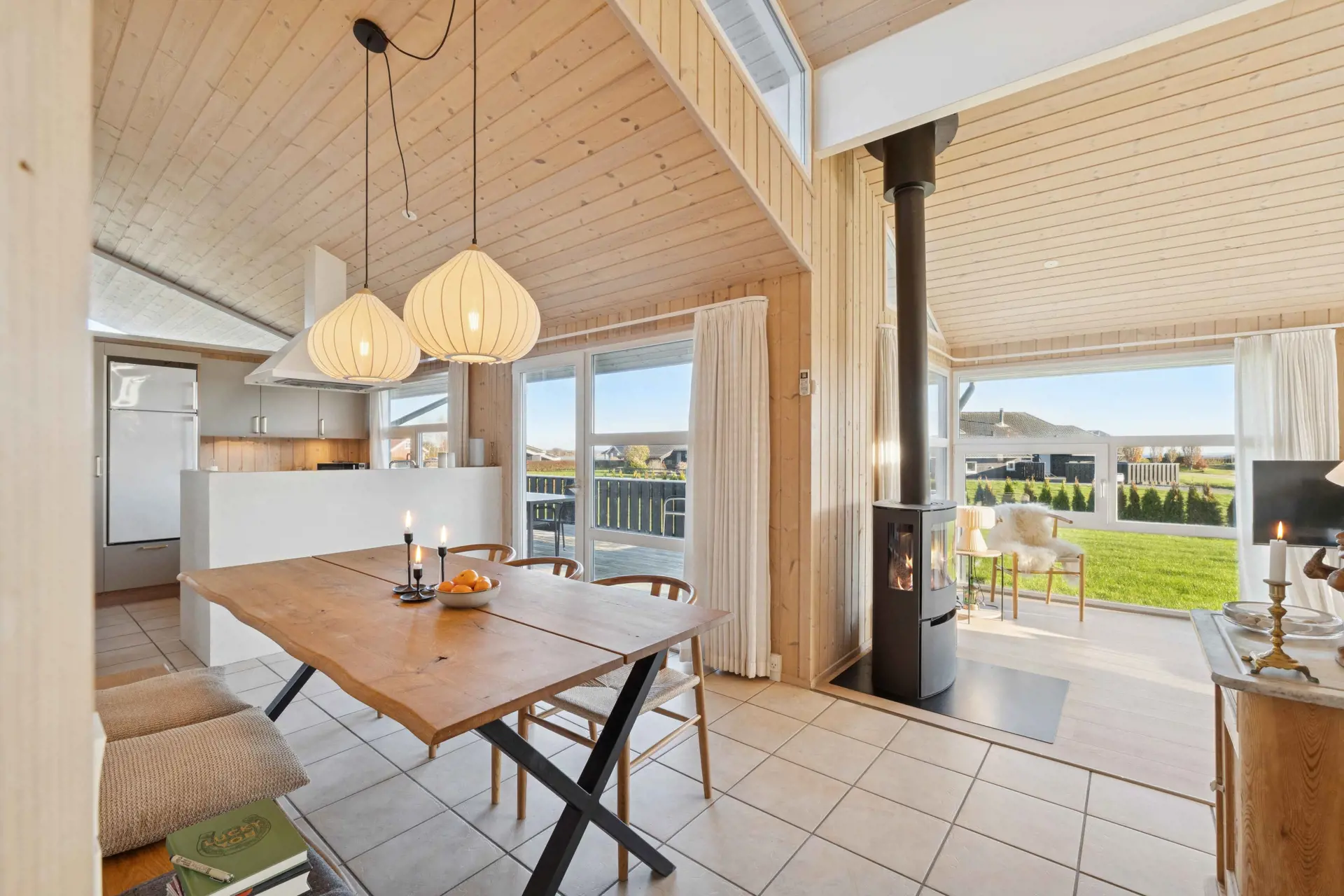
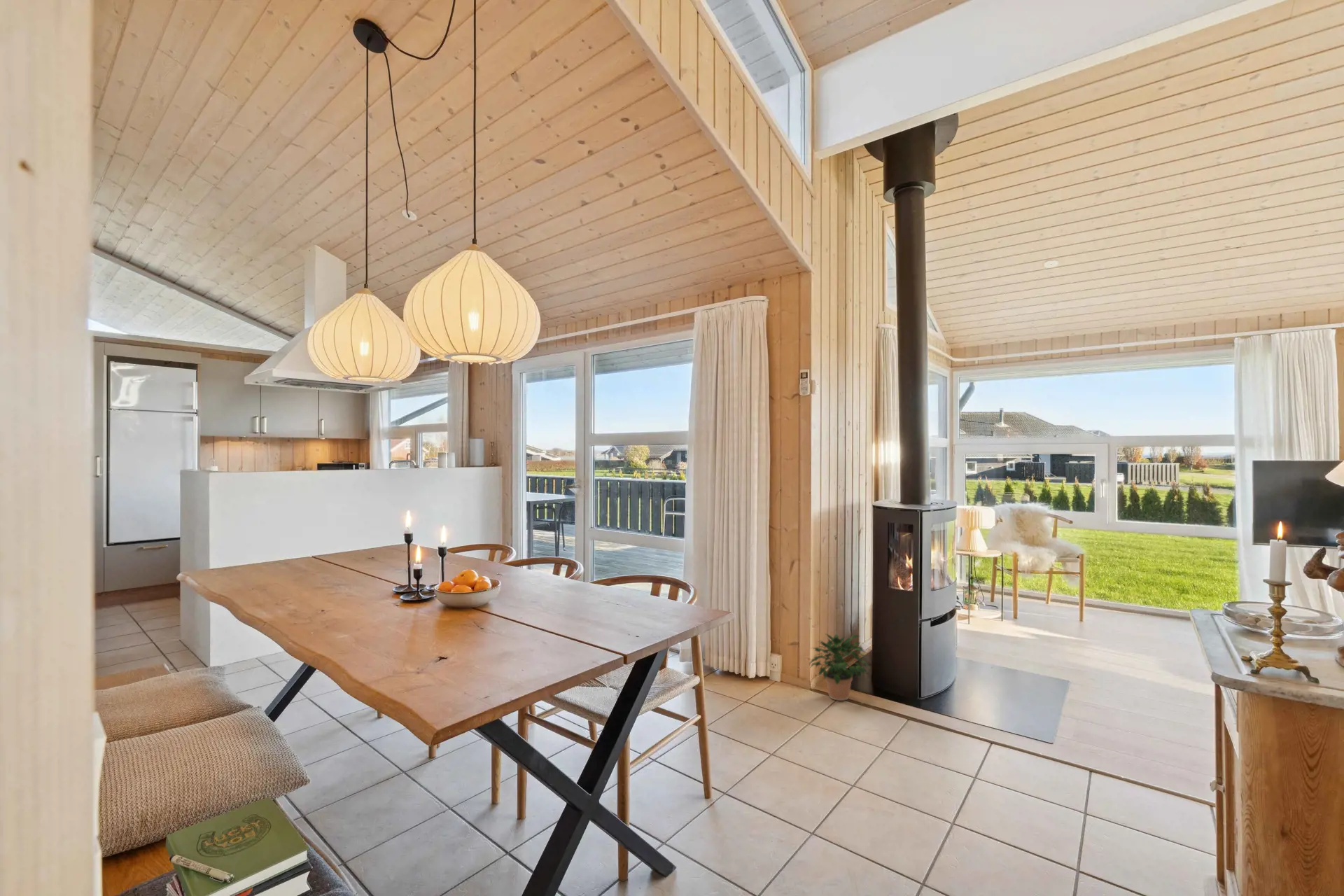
+ potted plant [809,632,870,701]
